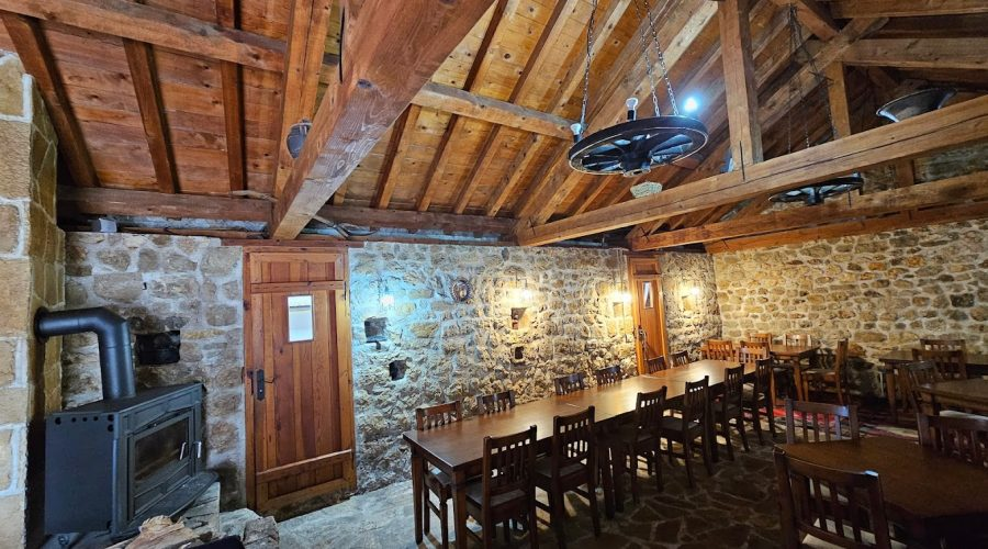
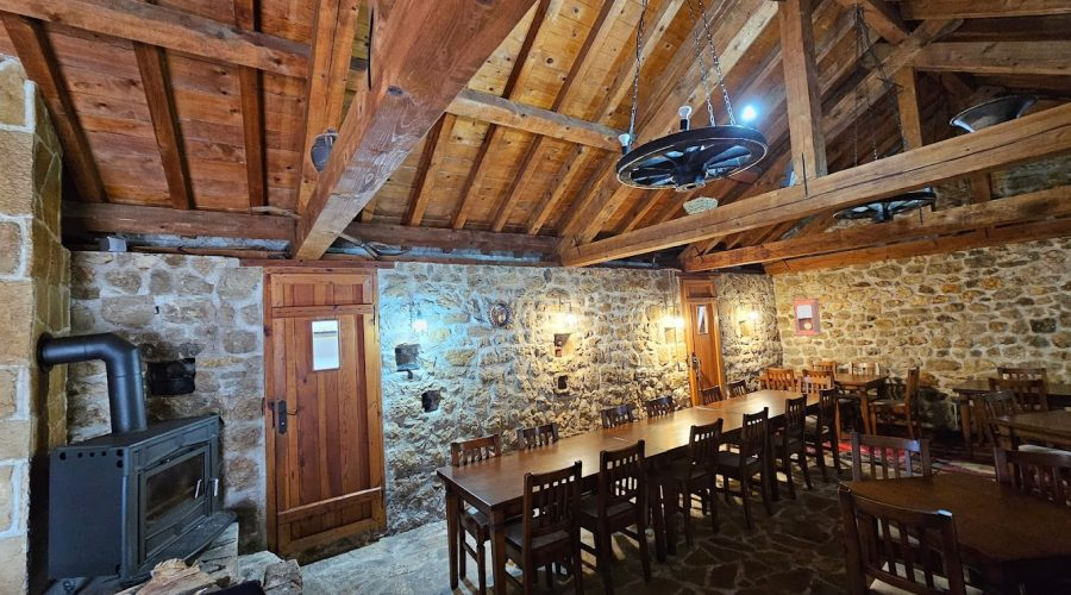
+ pendulum clock [790,296,825,337]
